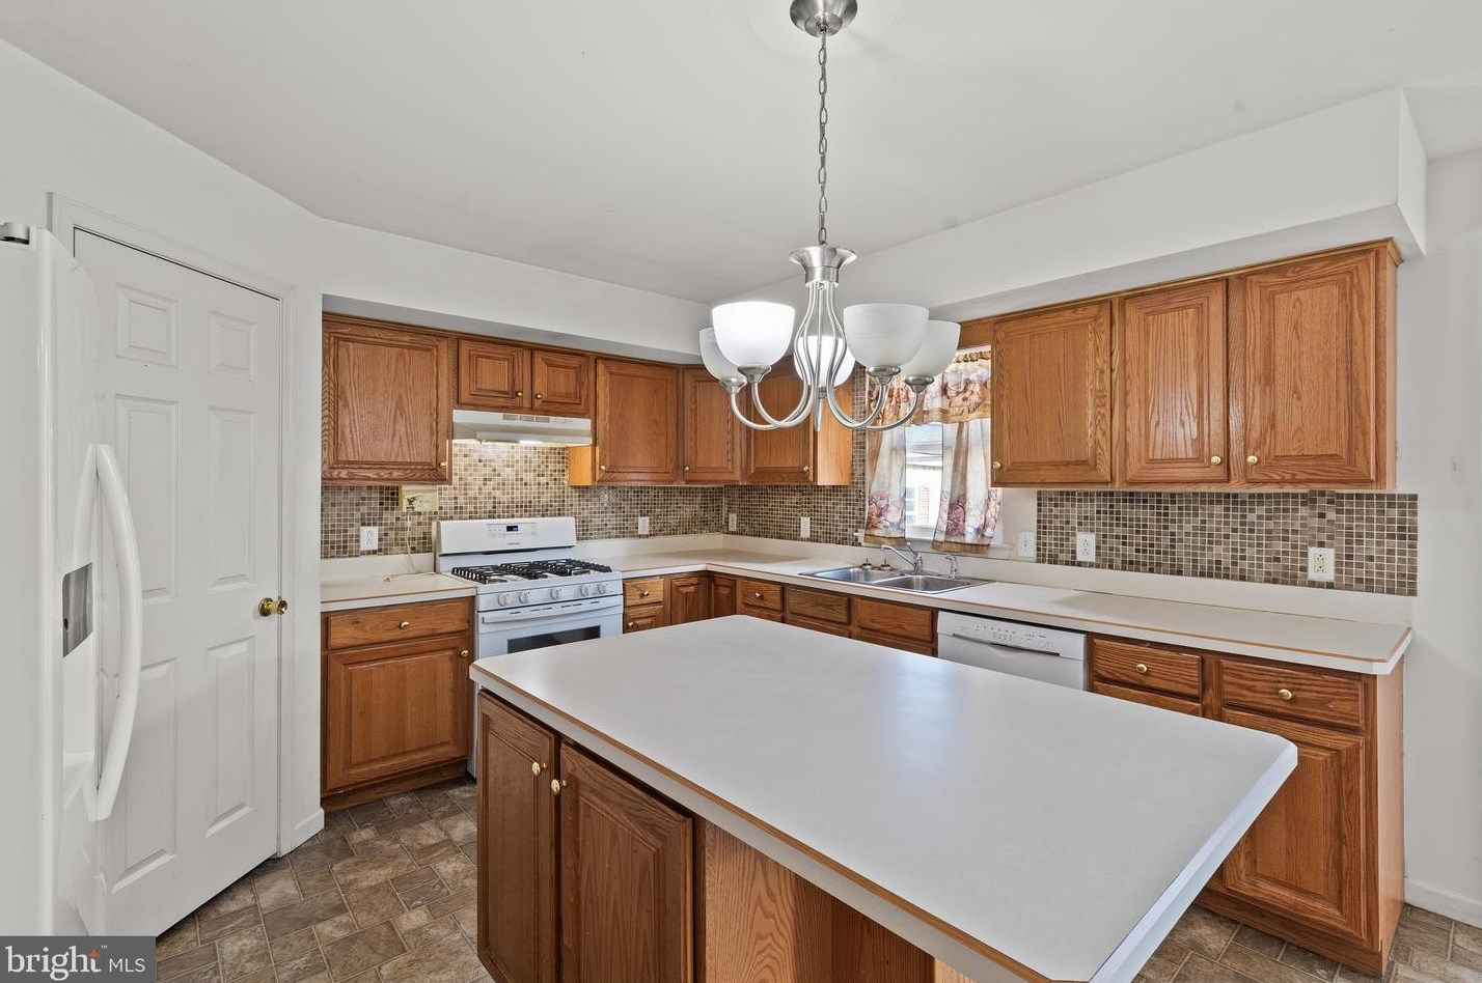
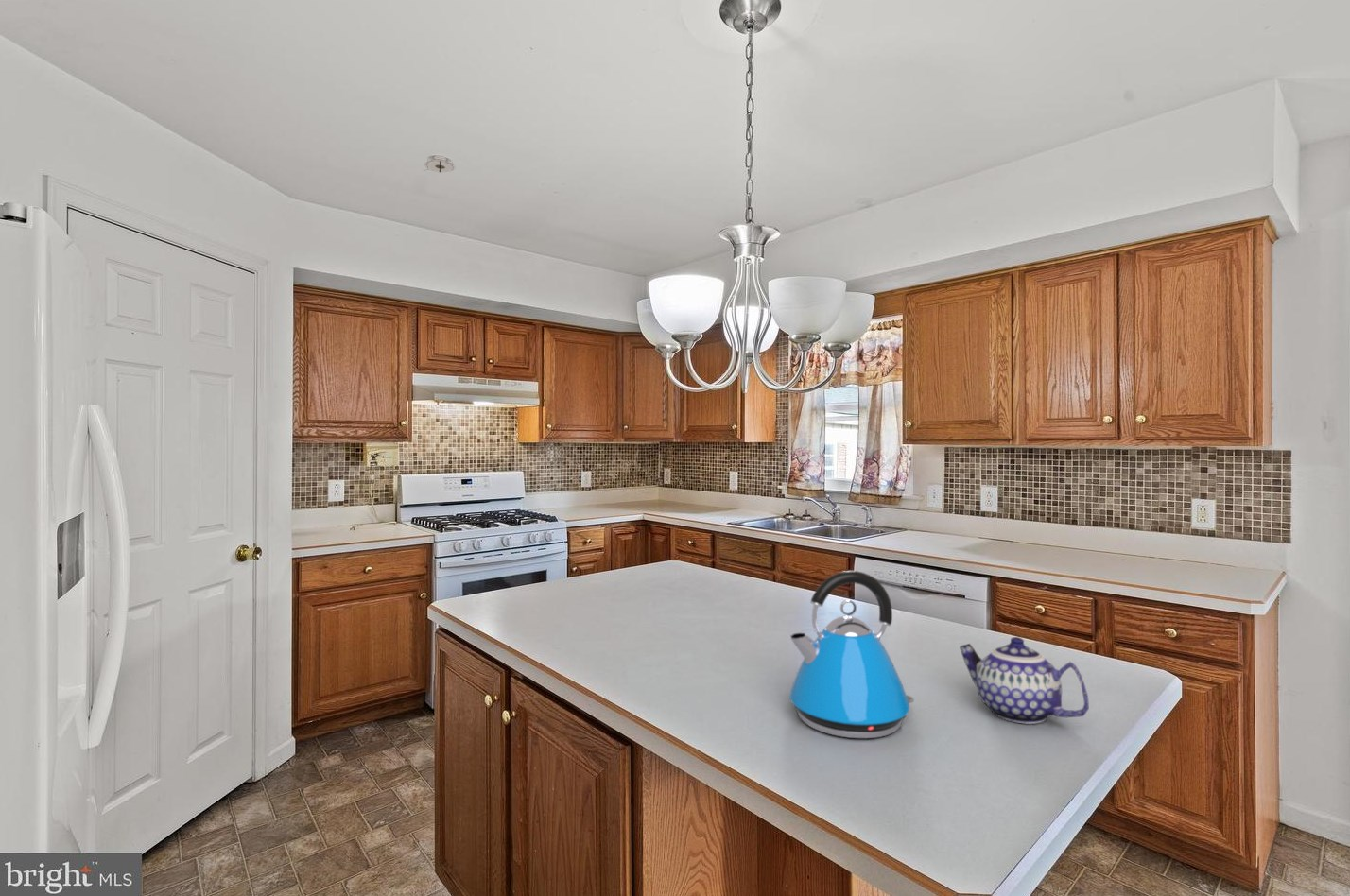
+ smoke detector [422,153,457,173]
+ kettle [788,570,915,739]
+ teapot [959,636,1090,725]
